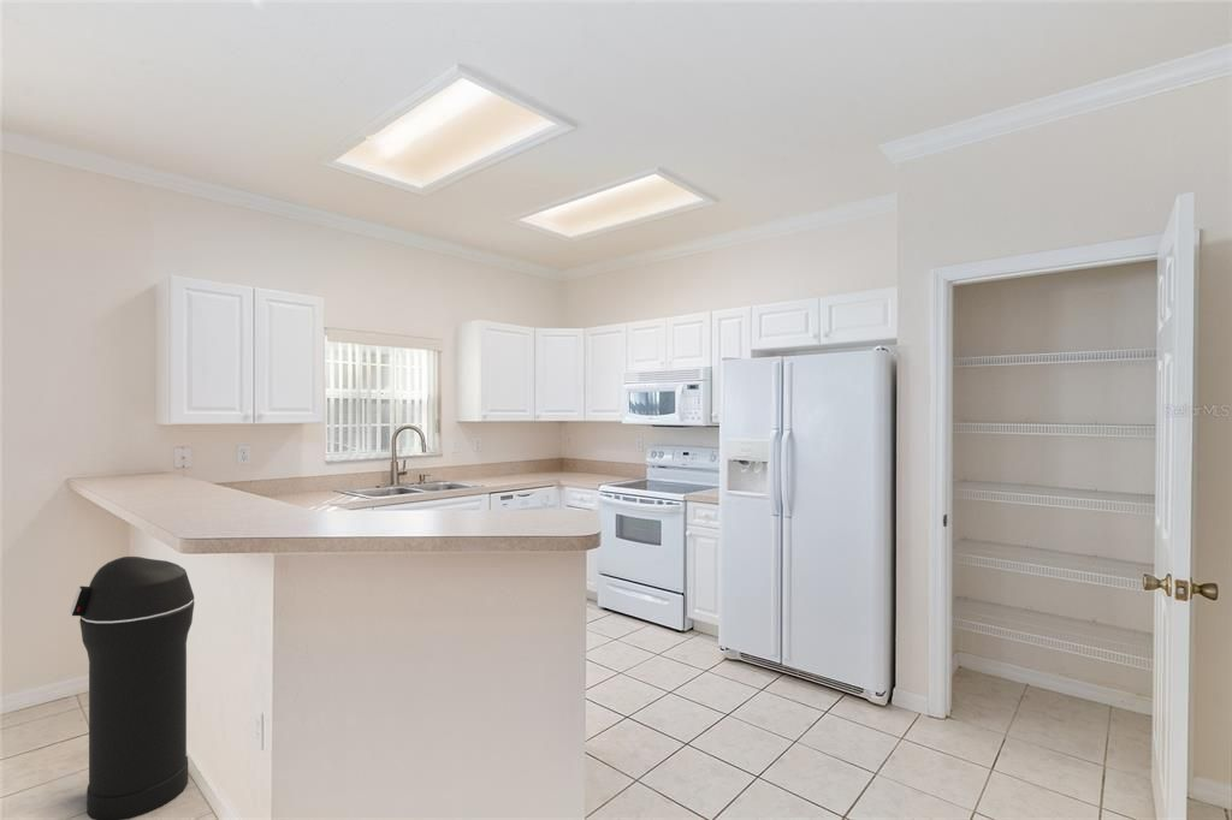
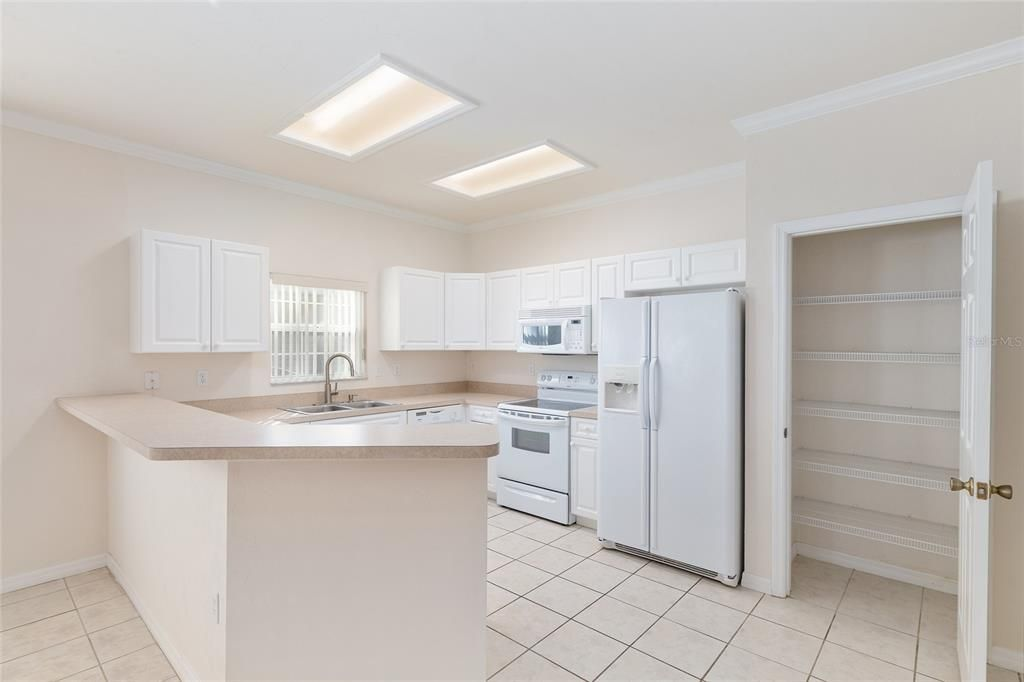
- trash can [69,555,196,820]
